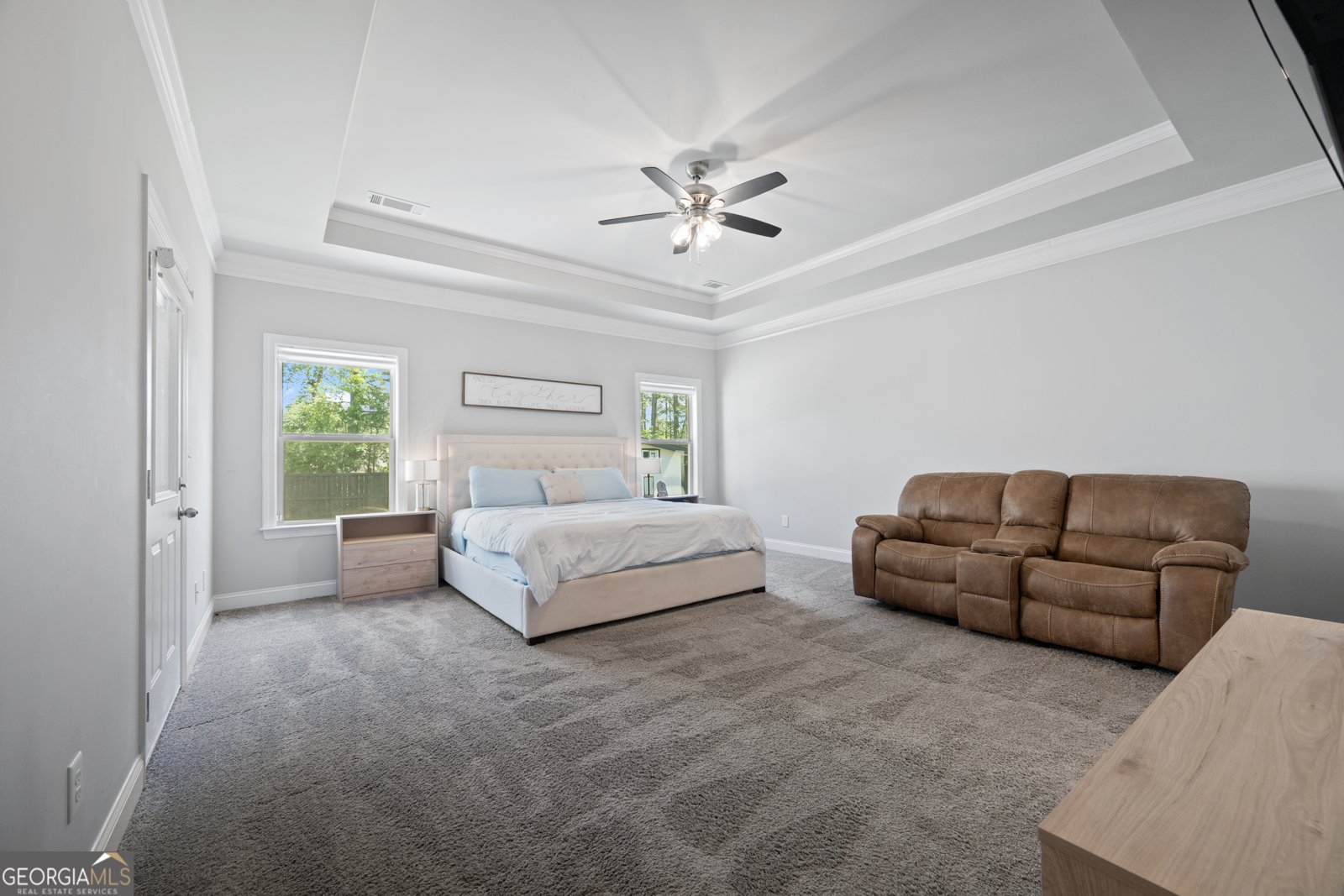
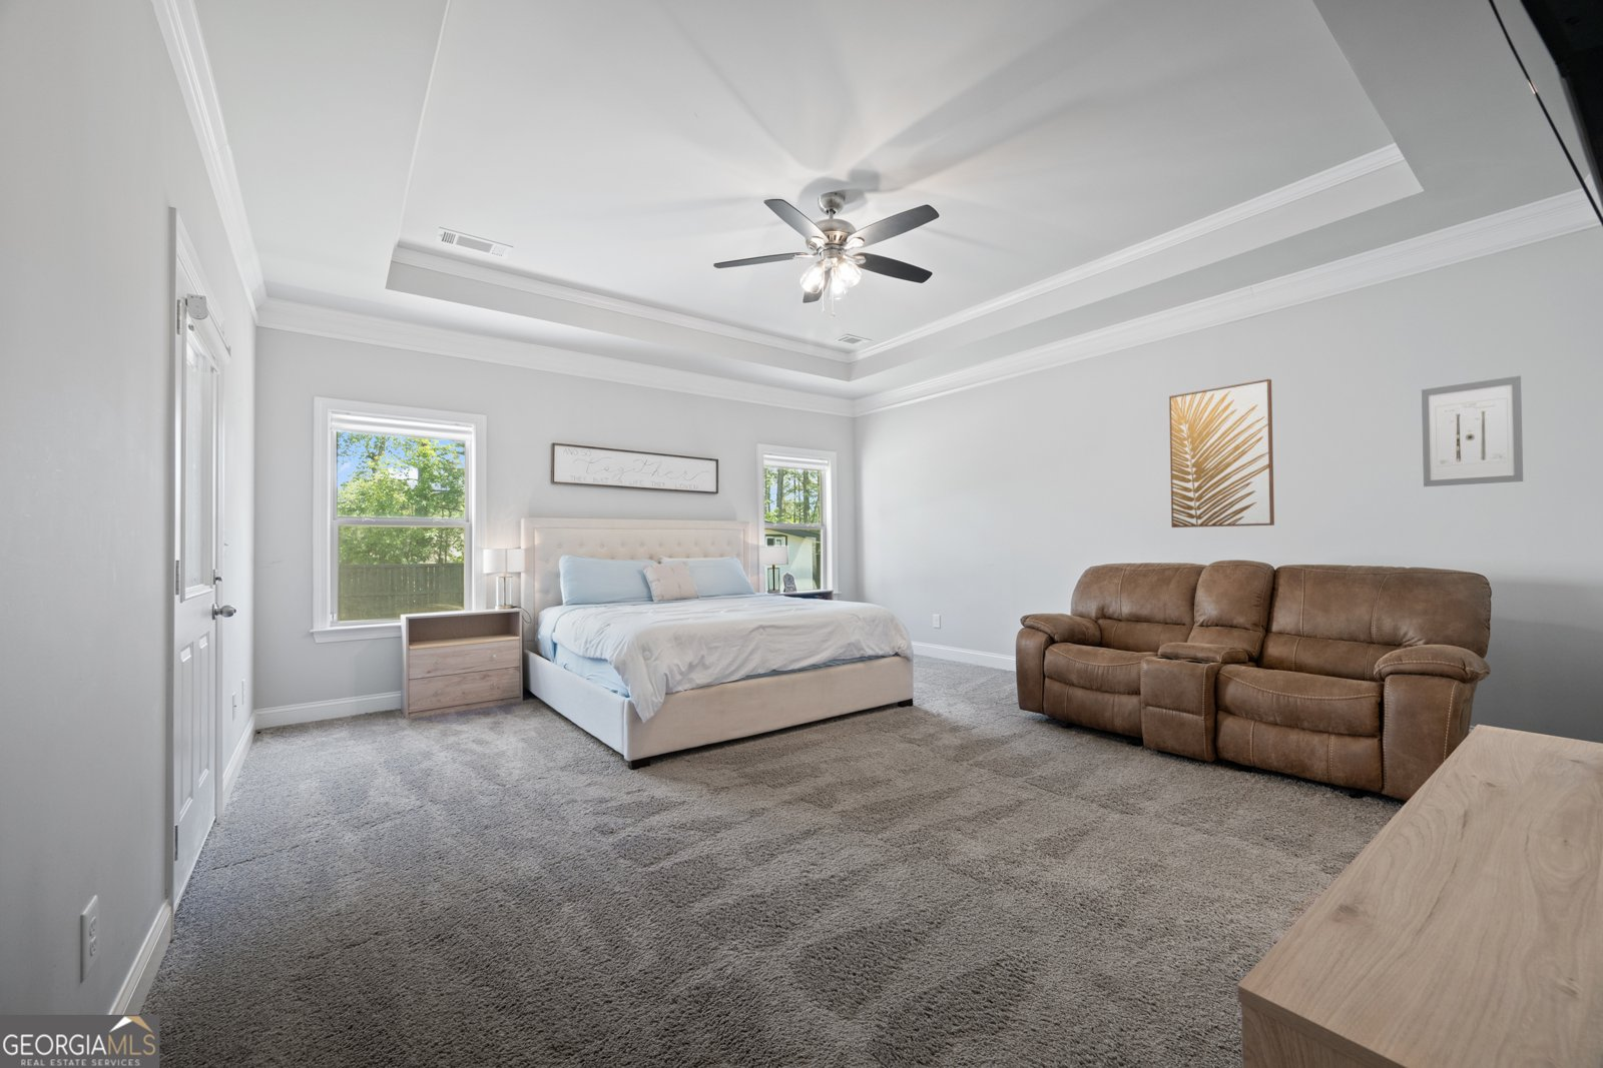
+ wall art [1168,378,1275,528]
+ wall art [1421,374,1524,488]
